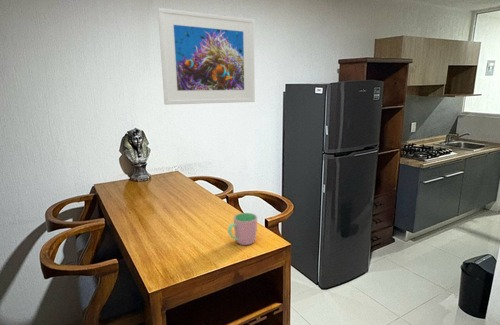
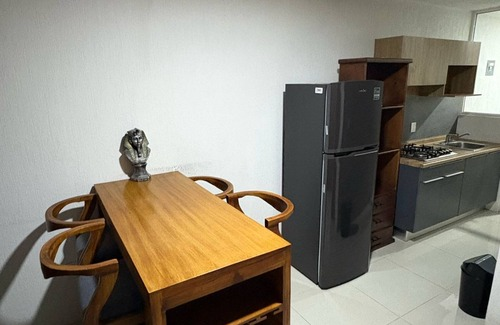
- cup [227,212,258,246]
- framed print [157,7,256,106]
